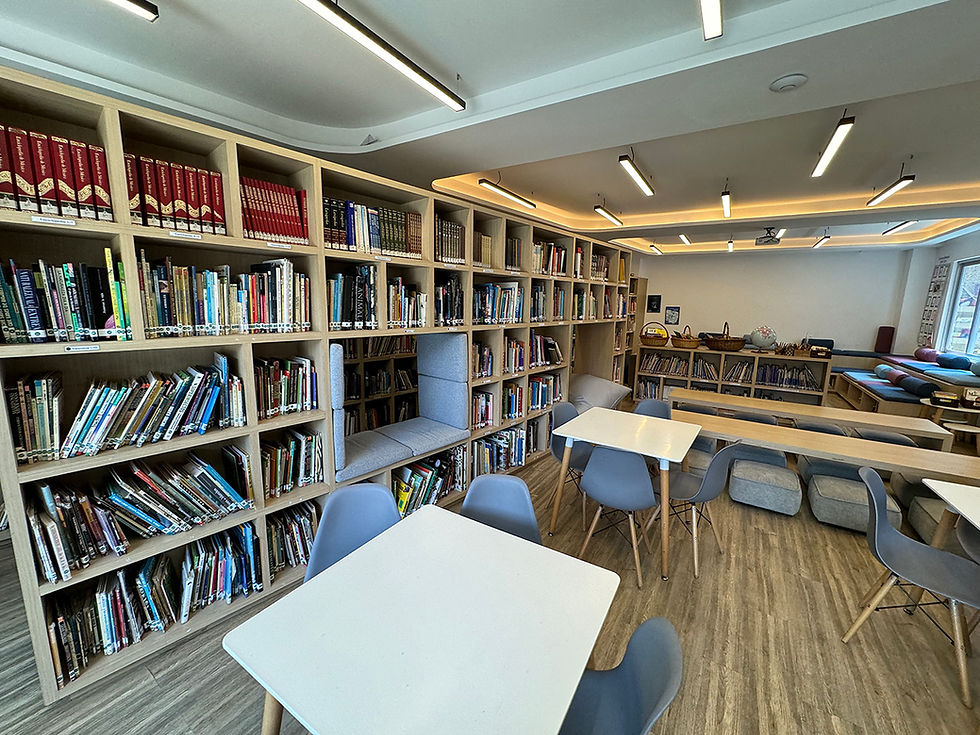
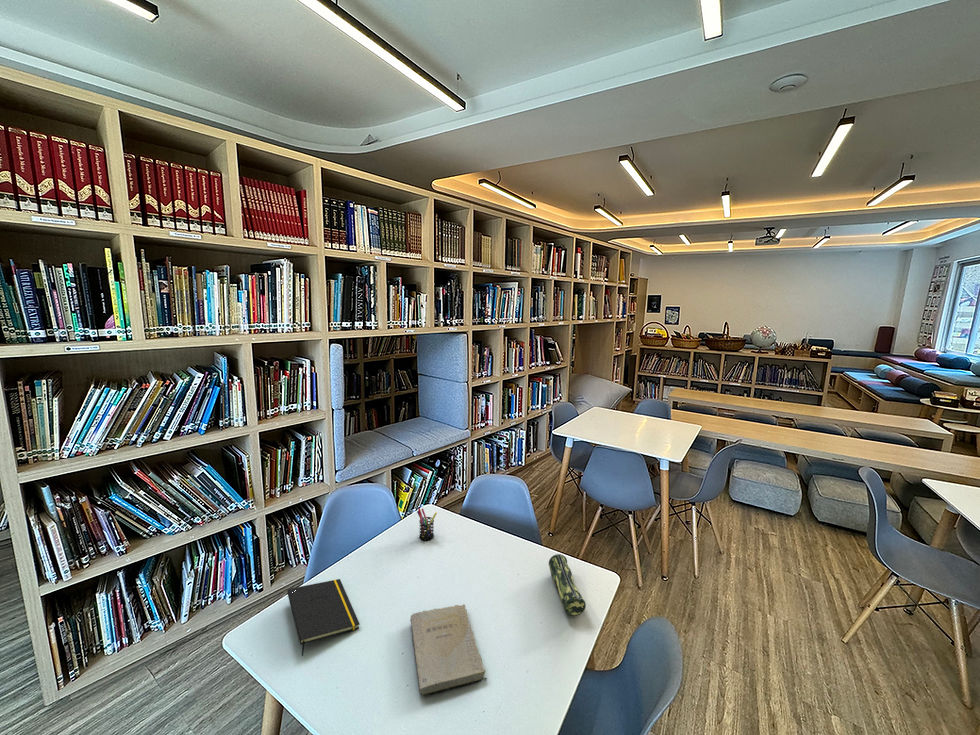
+ book [409,603,488,696]
+ pen holder [416,507,438,542]
+ pencil case [548,553,587,617]
+ notepad [286,578,361,657]
